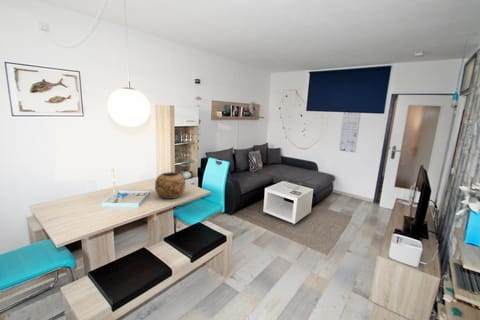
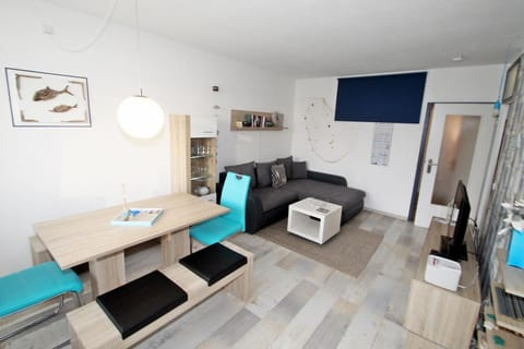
- decorative bowl [154,171,186,200]
